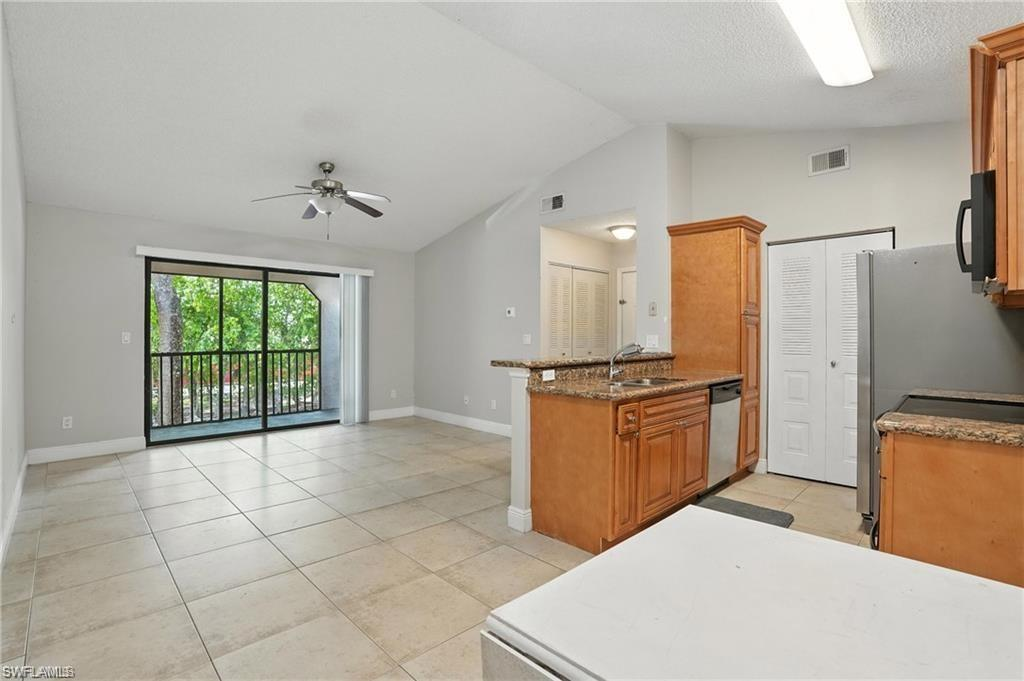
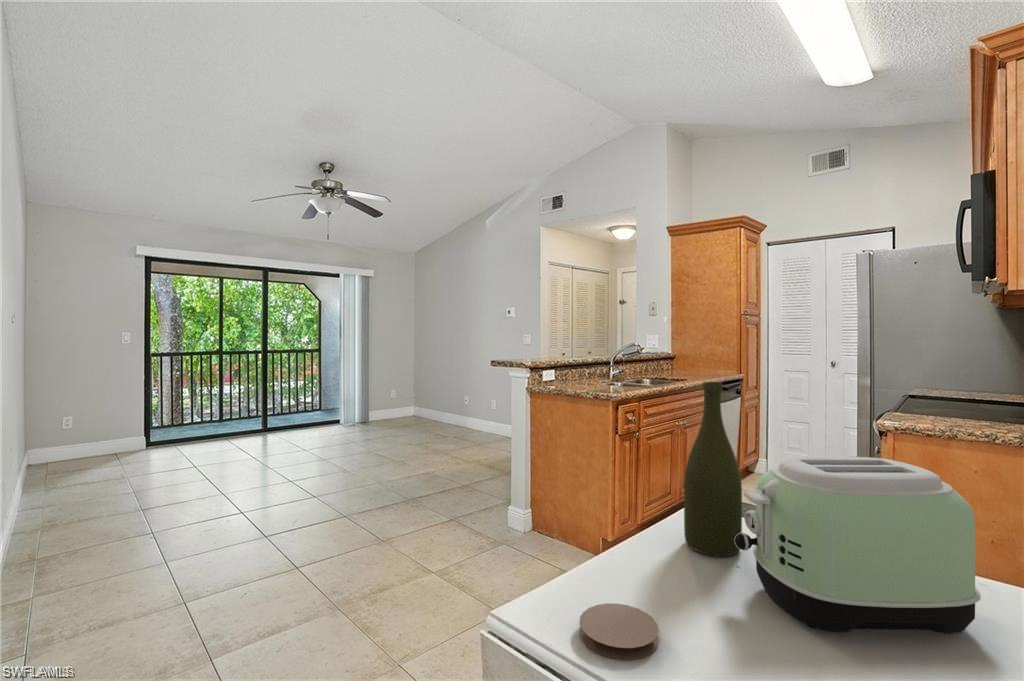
+ toaster [735,456,982,635]
+ coaster [579,602,660,660]
+ bottle [683,381,743,557]
